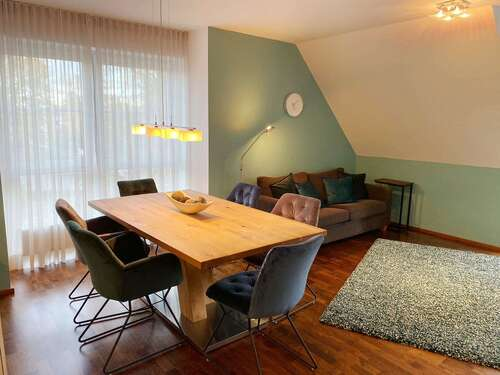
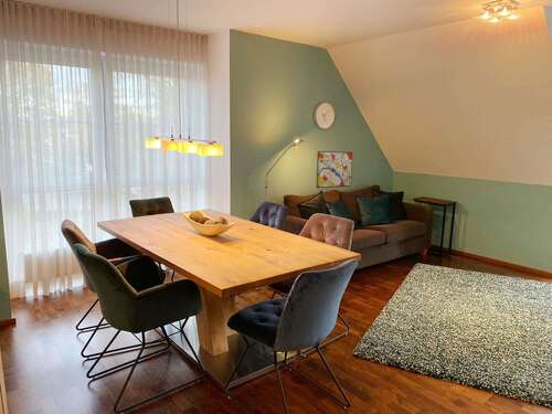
+ wall art [316,150,353,189]
